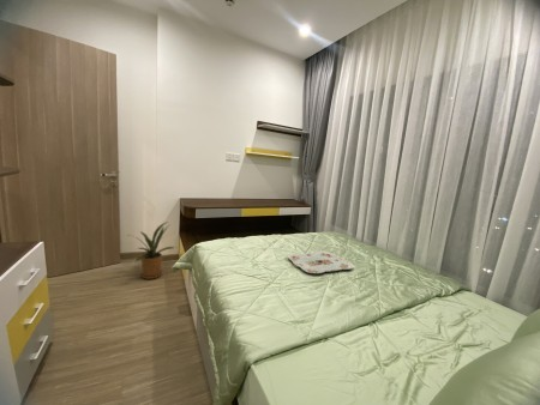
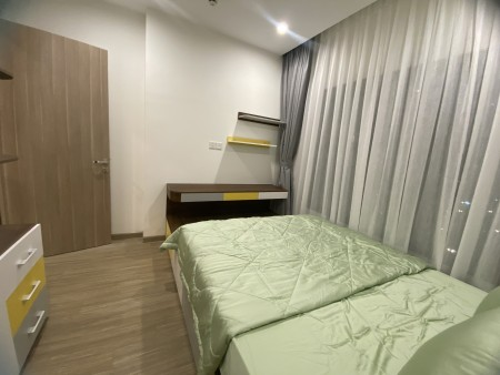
- serving tray [287,250,354,274]
- house plant [128,220,175,280]
